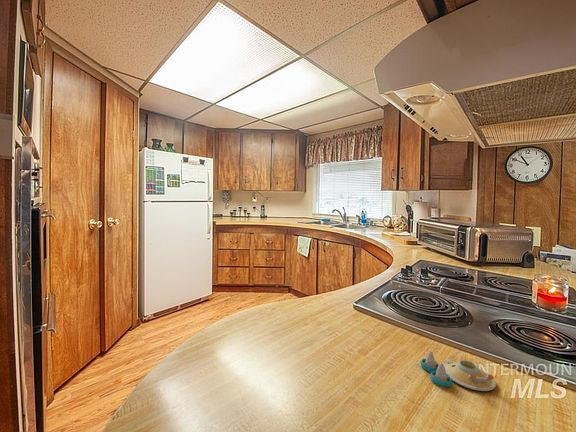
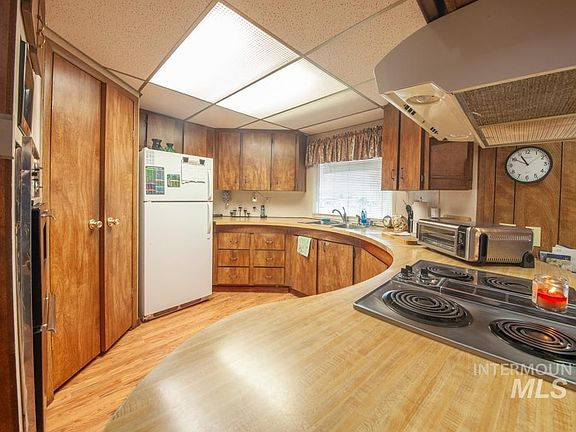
- salt and pepper shaker set [420,350,497,392]
